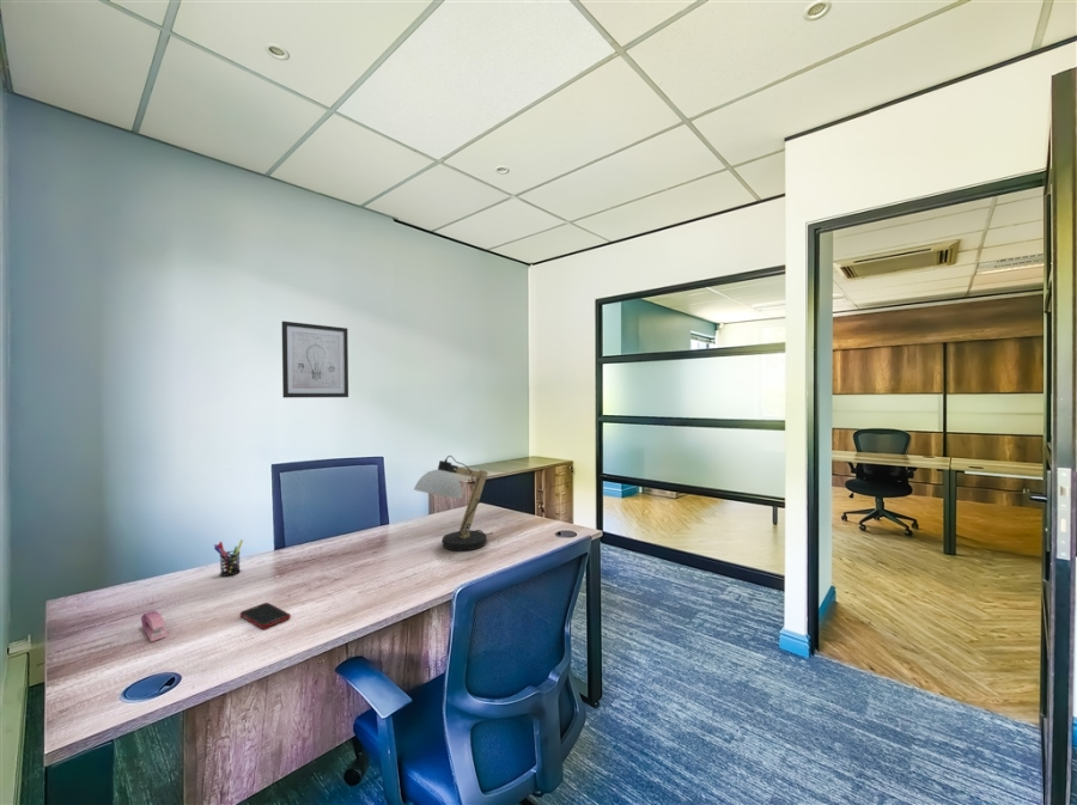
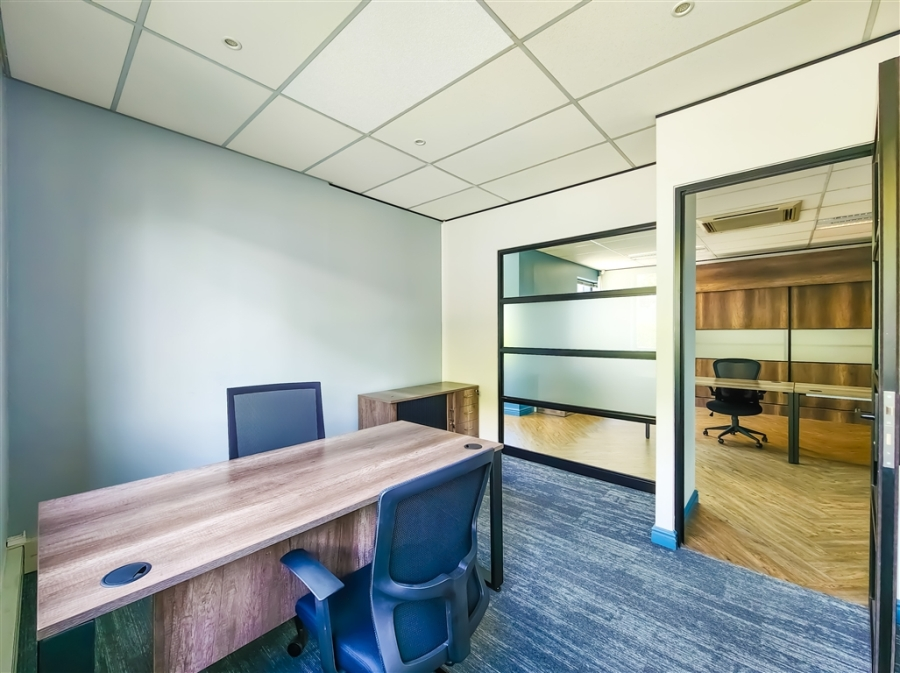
- desk lamp [413,455,494,553]
- cell phone [239,602,292,630]
- wall art [281,321,349,398]
- pen holder [213,538,244,578]
- stapler [140,610,168,642]
